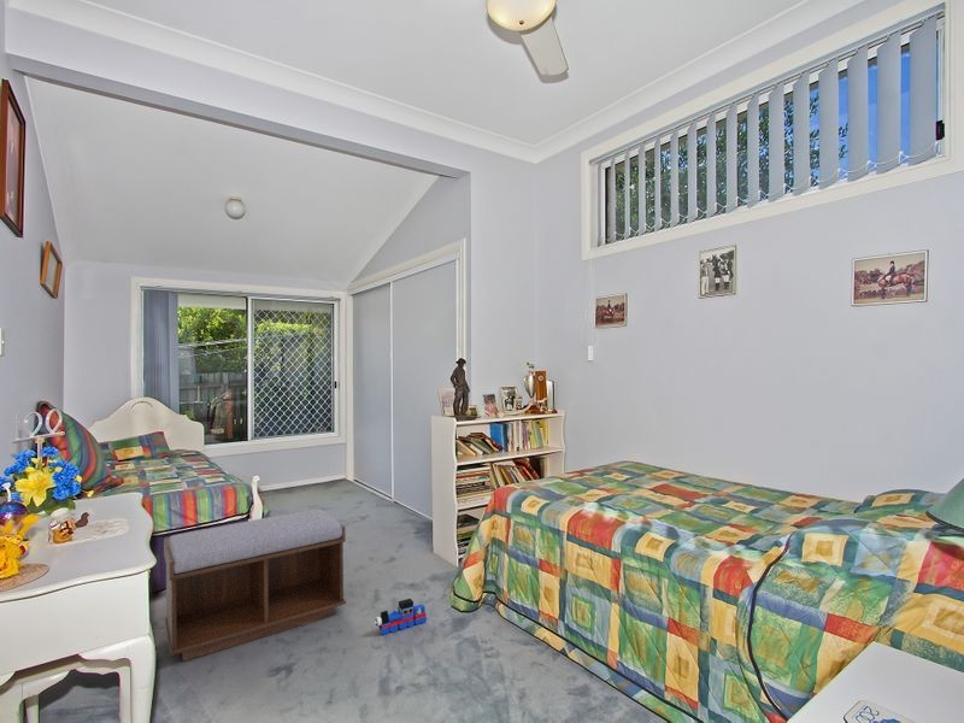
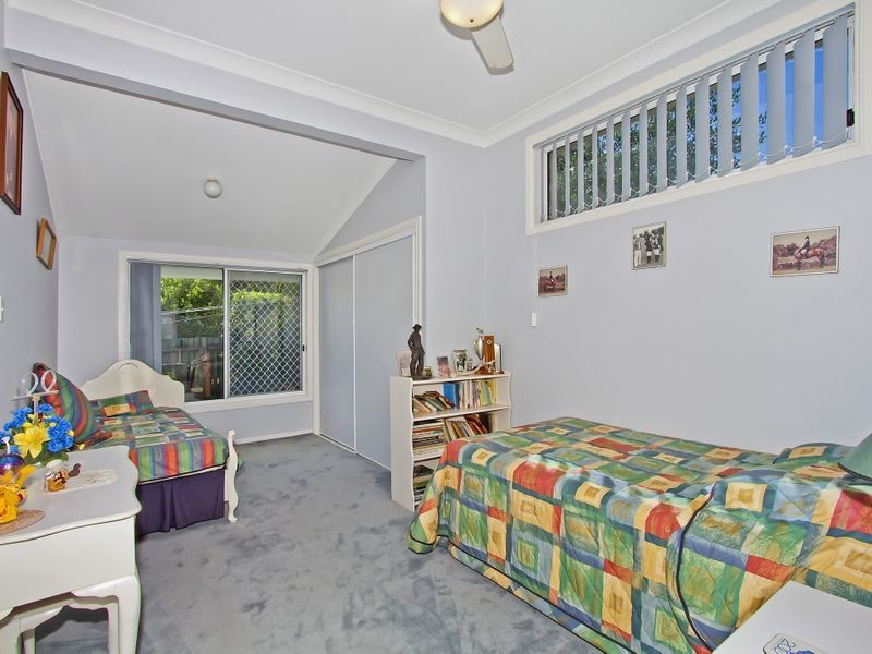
- bench [163,507,347,663]
- toy train [374,598,428,636]
